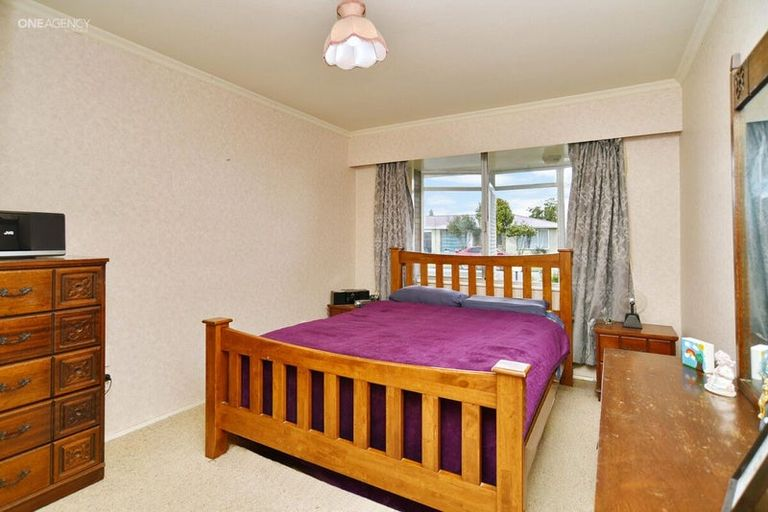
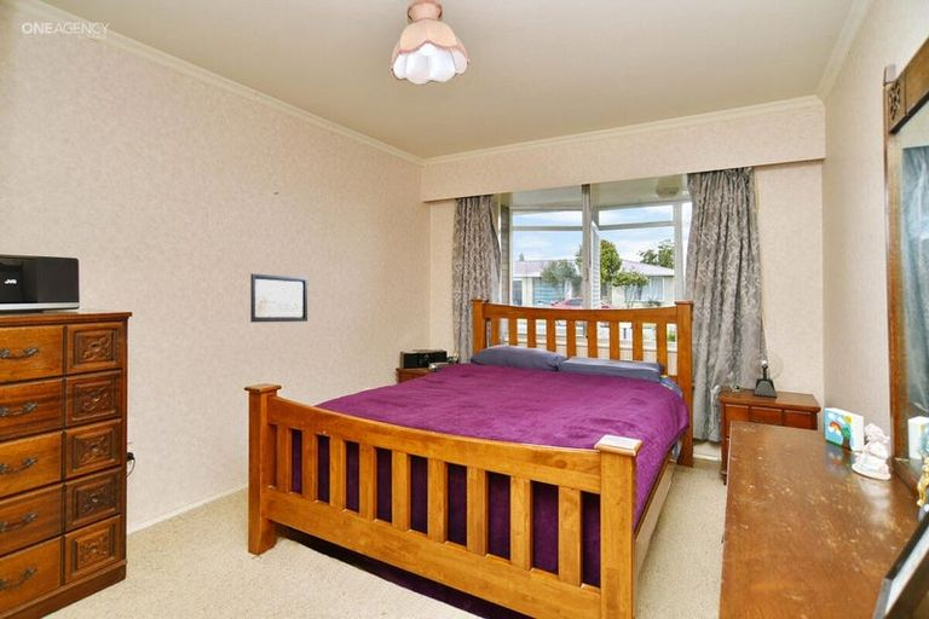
+ wall art [249,272,308,323]
